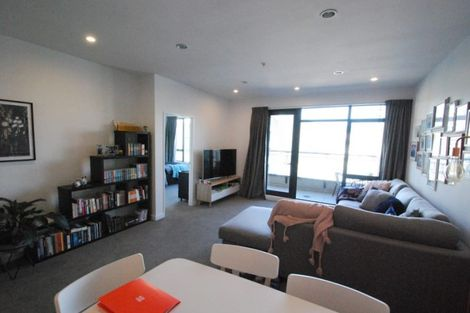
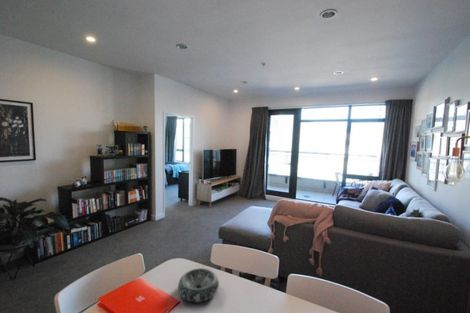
+ decorative bowl [177,267,220,303]
